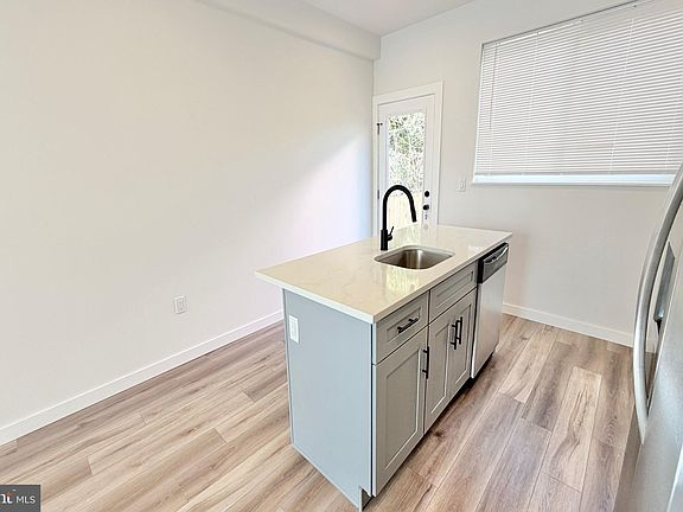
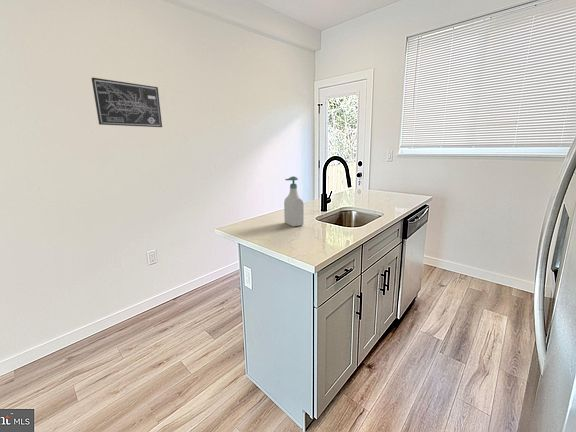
+ soap bottle [283,175,305,228]
+ wall art [91,76,163,128]
